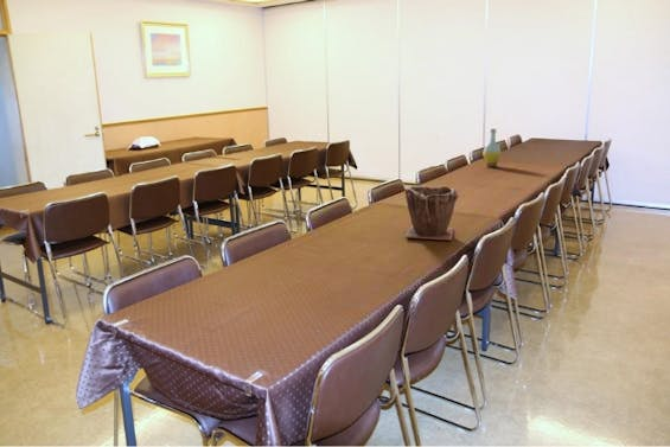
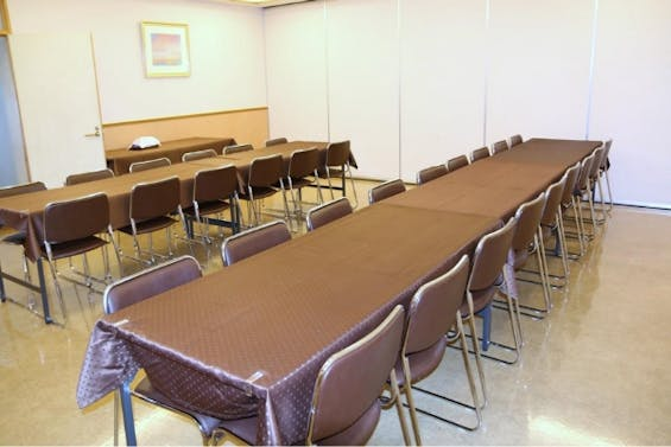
- bottle [481,128,503,168]
- plant pot [403,185,460,242]
